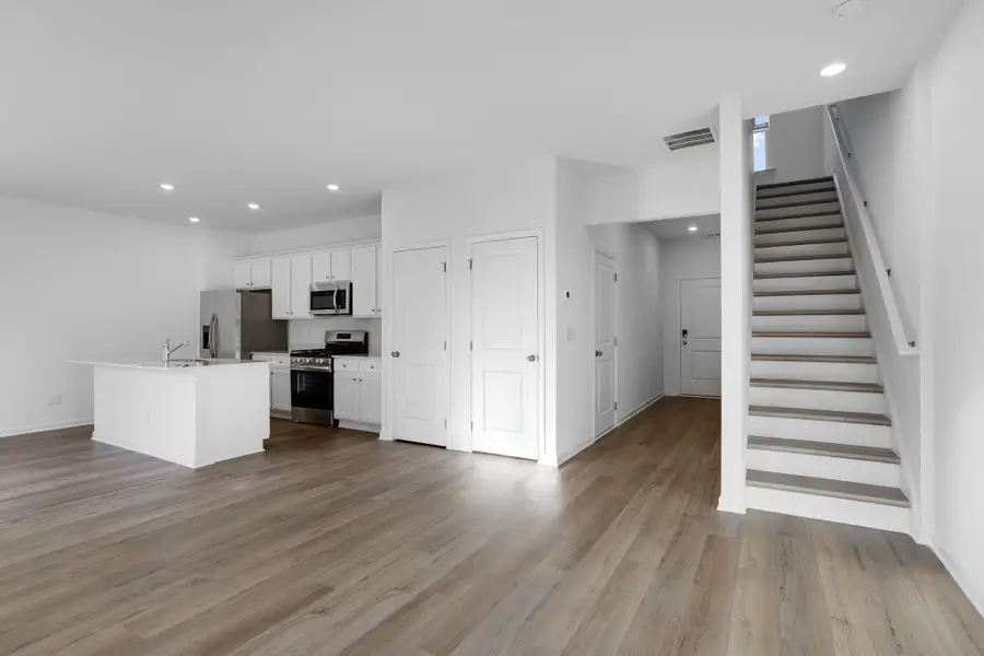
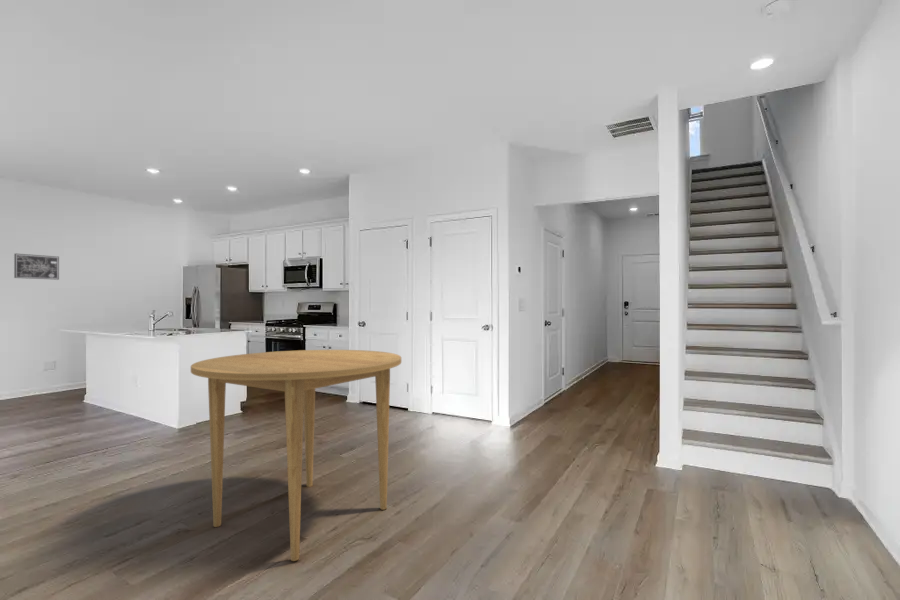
+ wall art [13,252,60,281]
+ dining table [190,349,402,562]
